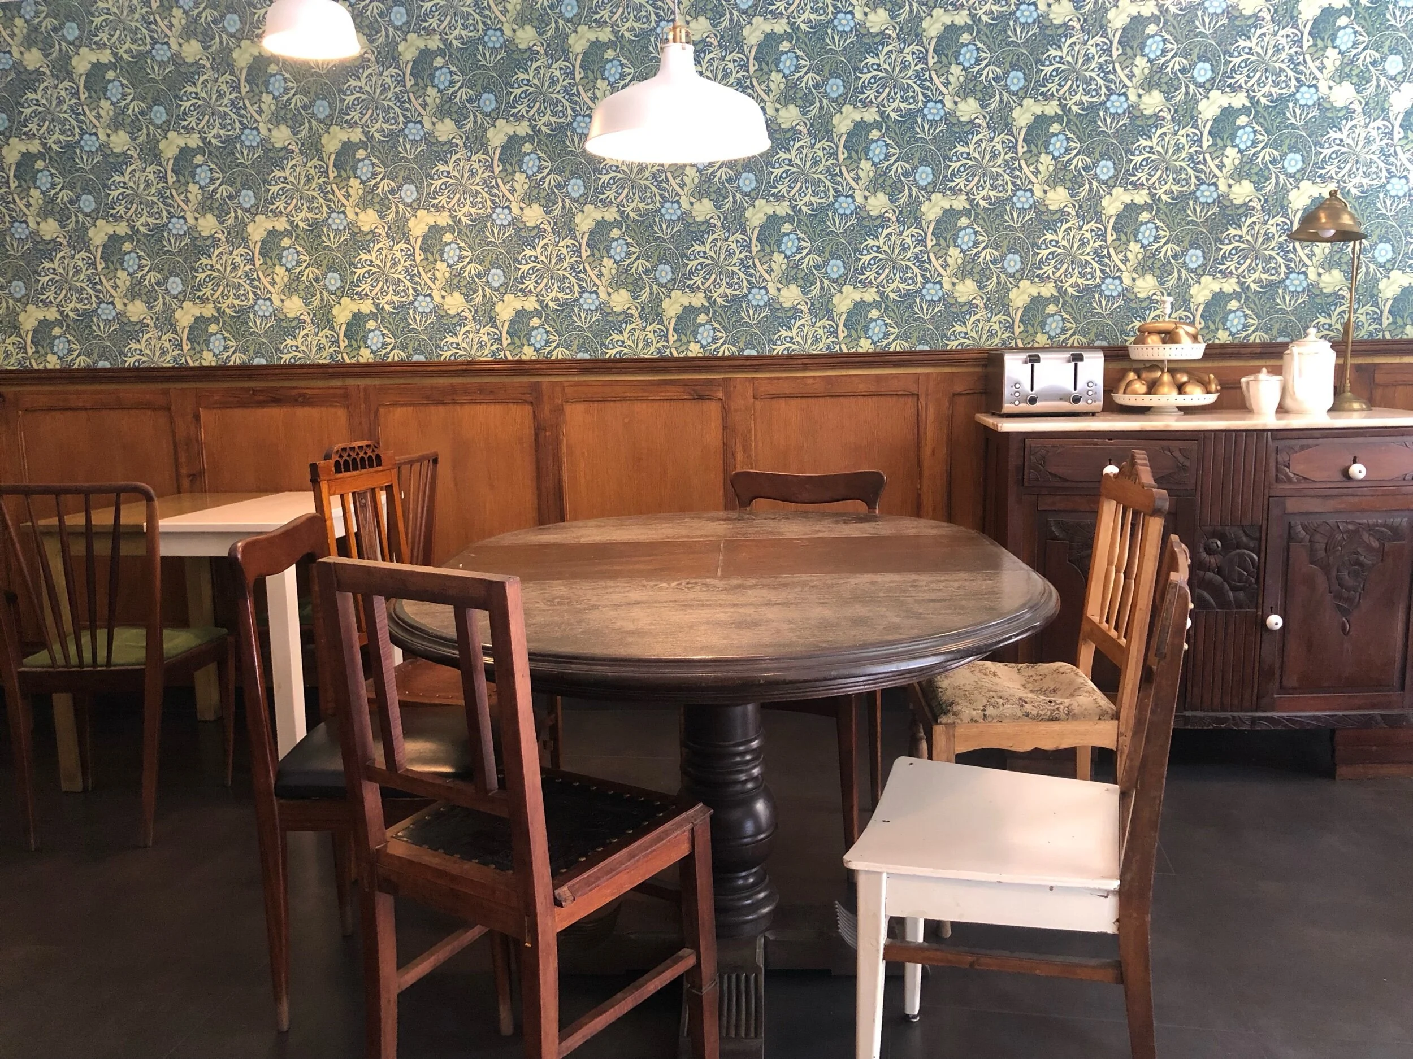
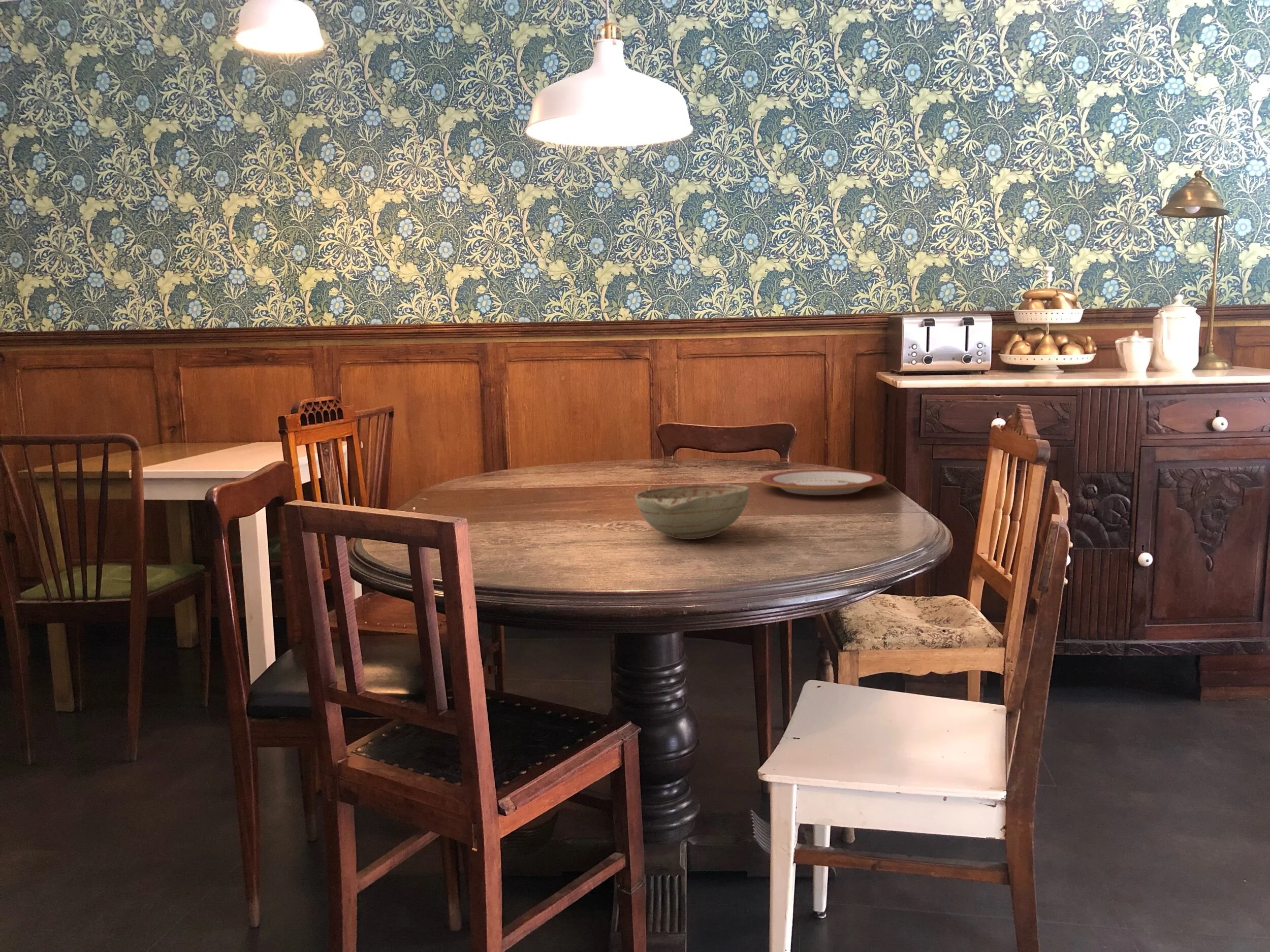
+ plate [759,469,886,496]
+ decorative bowl [634,483,750,540]
